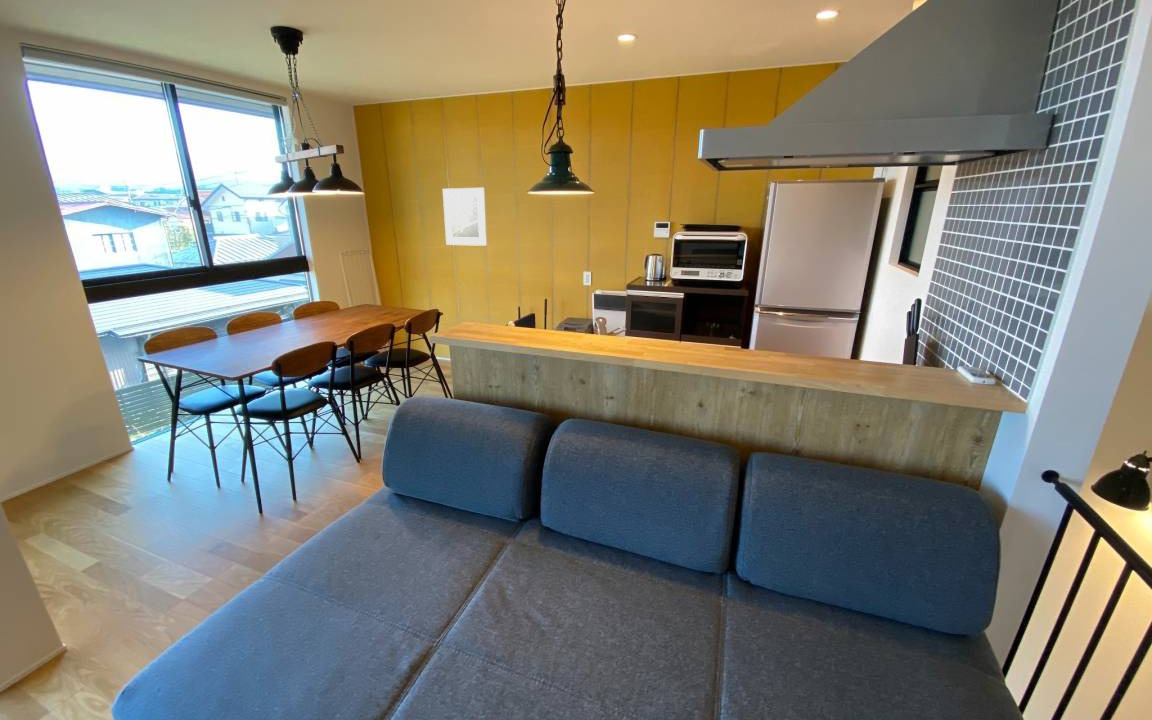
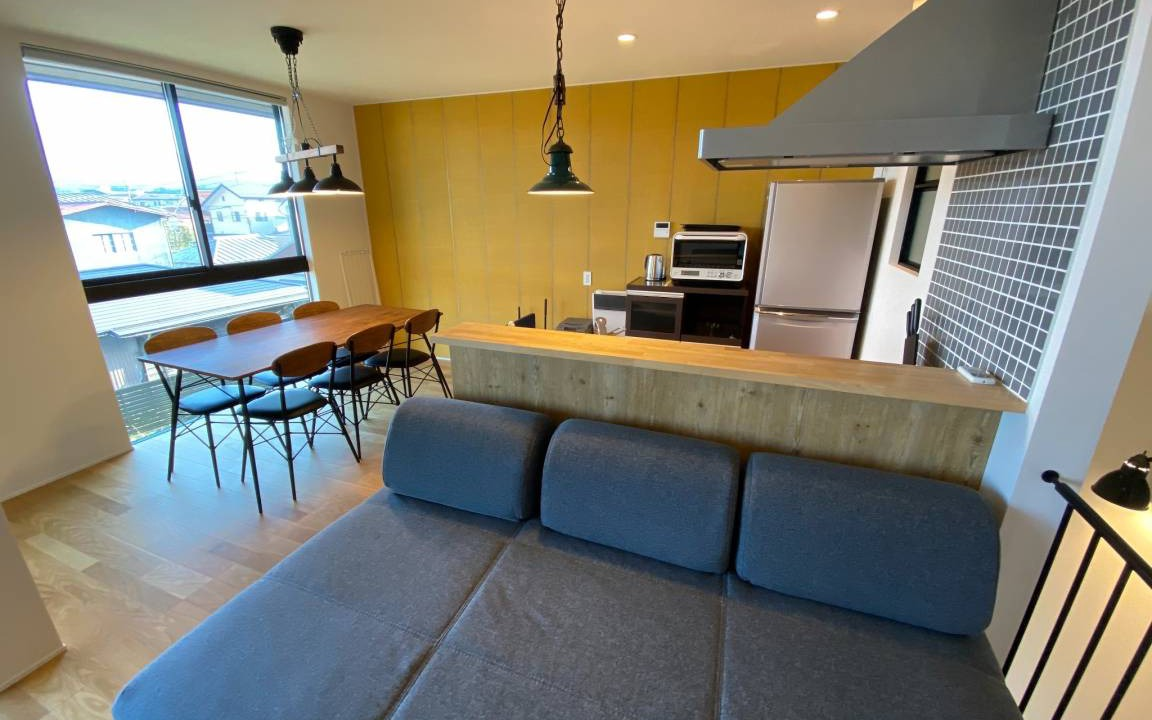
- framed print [442,187,488,247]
